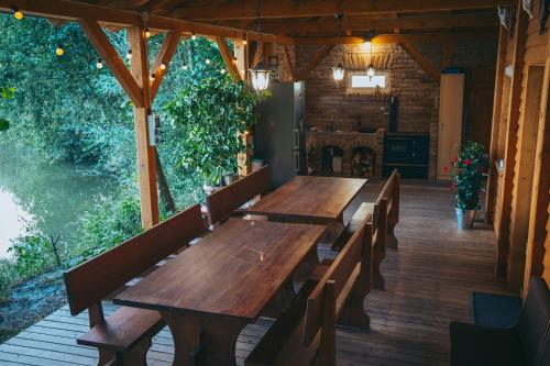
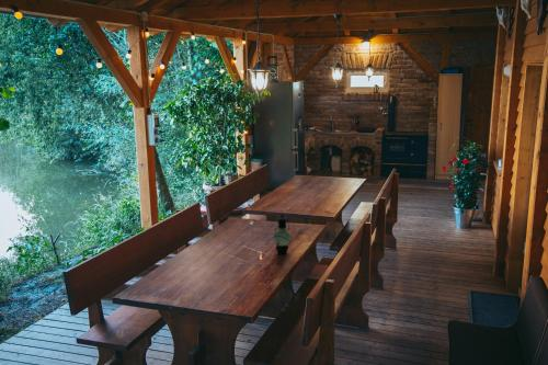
+ lantern [272,212,293,255]
